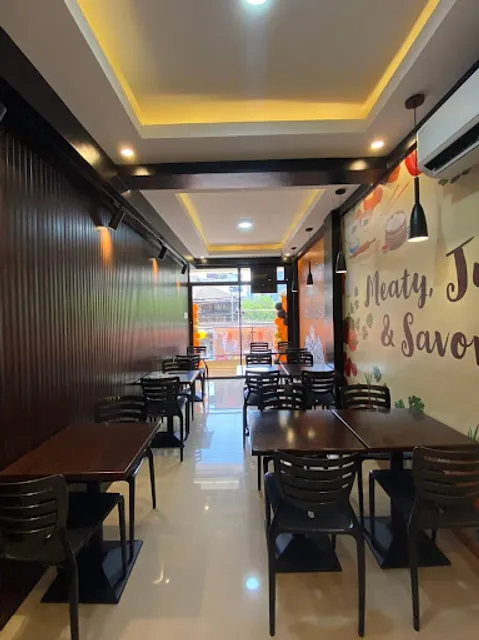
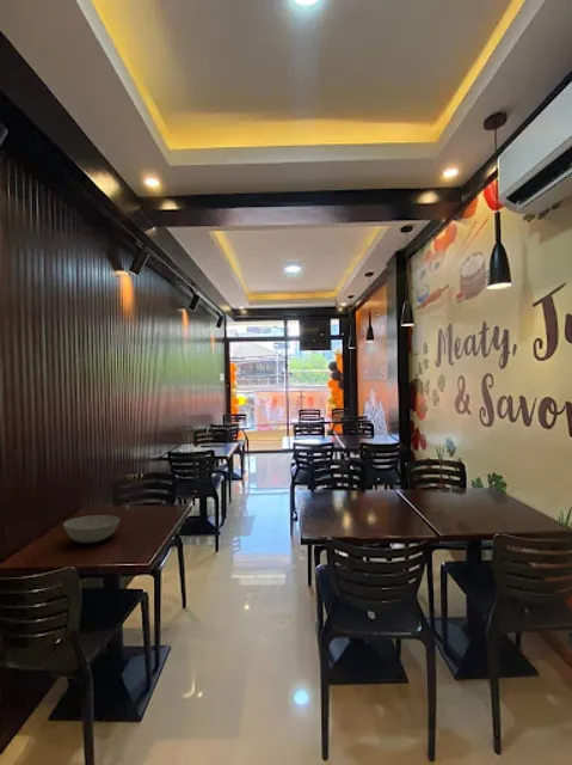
+ bowl [62,514,121,544]
